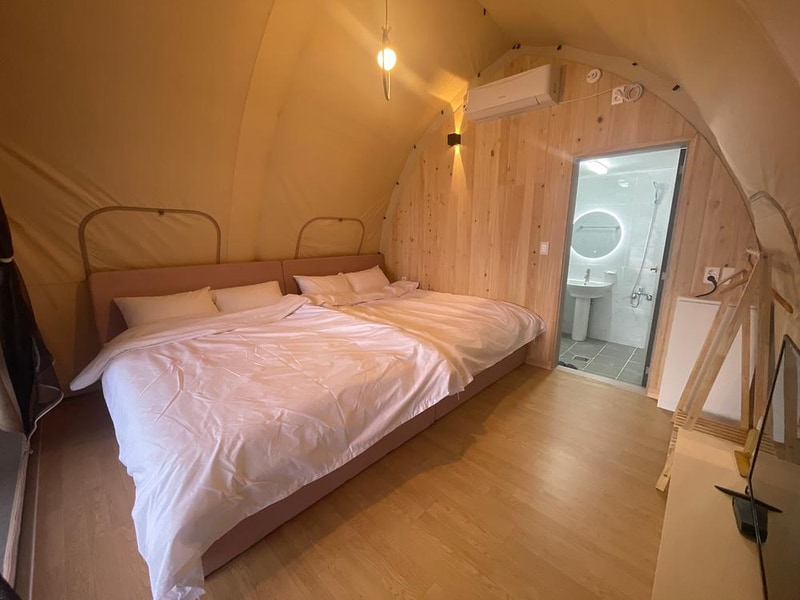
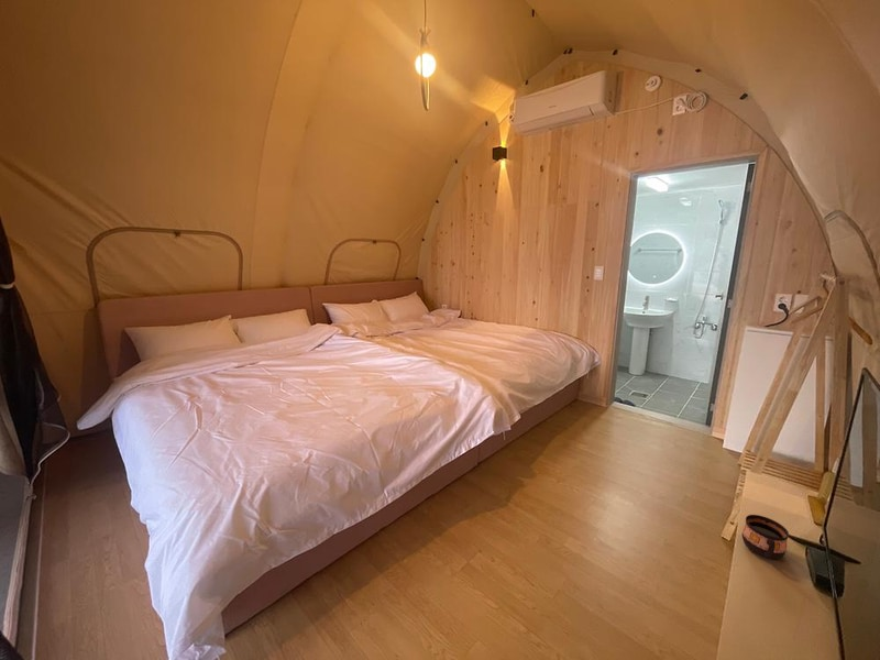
+ cup [741,514,790,560]
